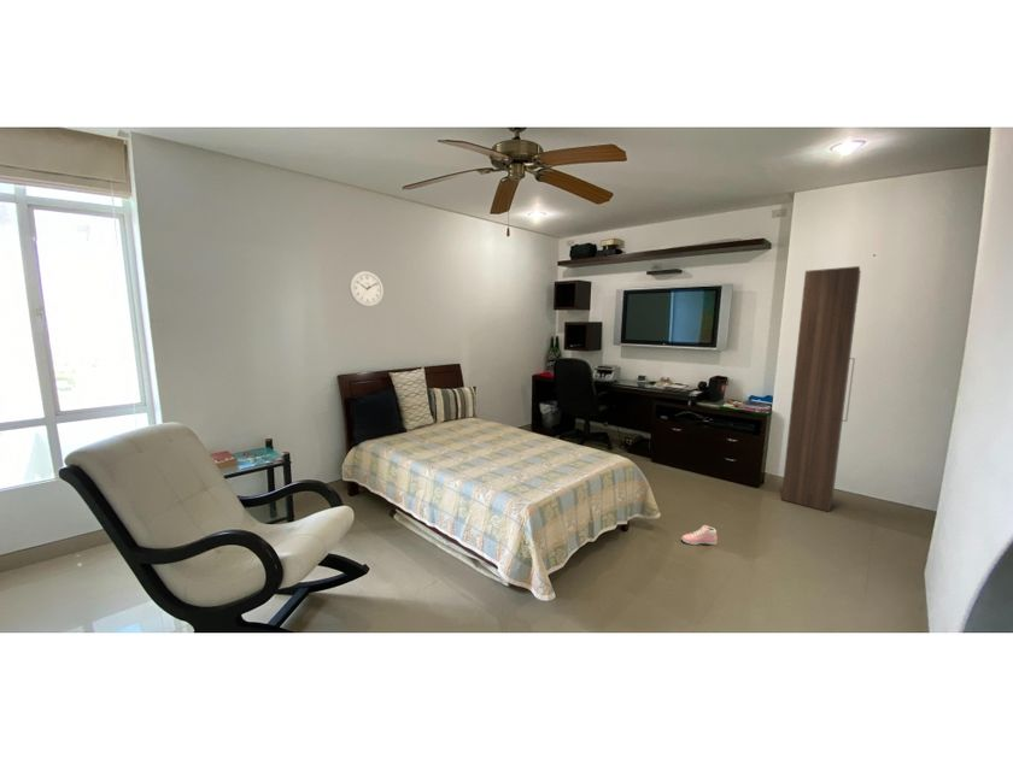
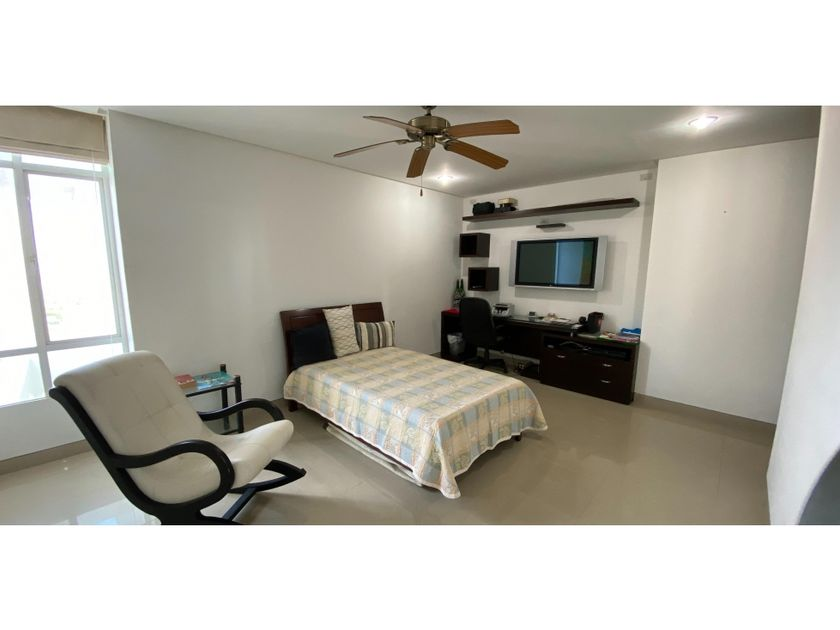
- sneaker [680,524,718,546]
- wall clock [349,270,385,308]
- cabinet [780,265,862,513]
